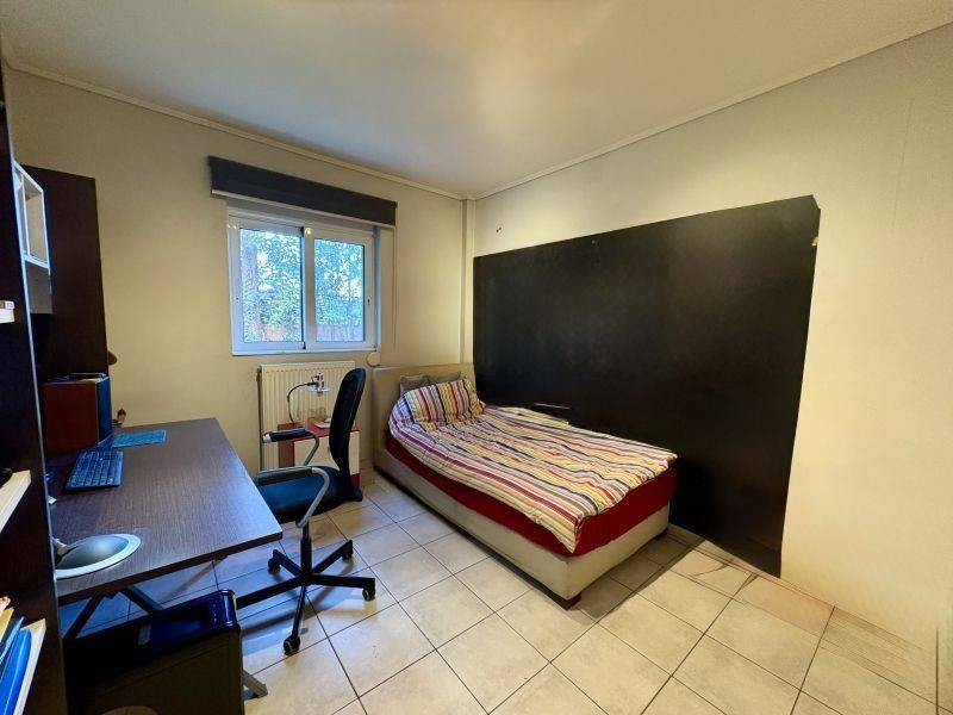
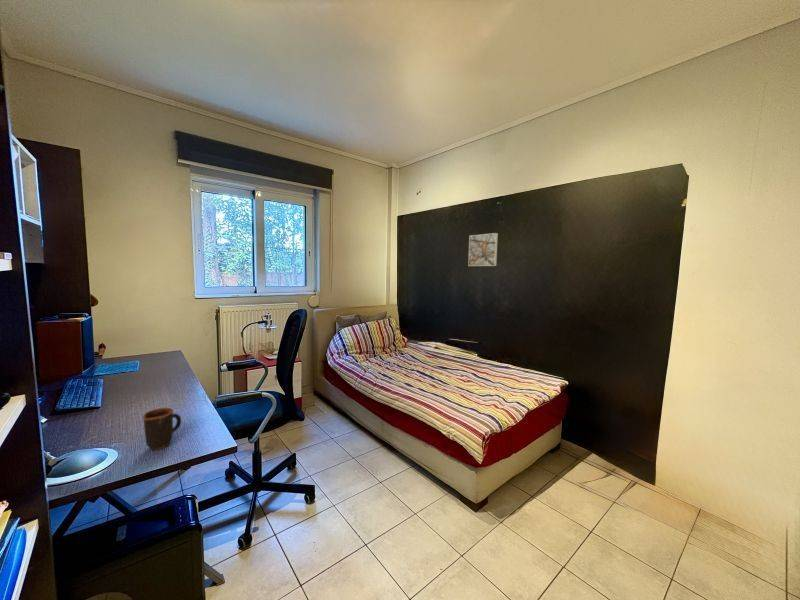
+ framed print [467,232,499,267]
+ mug [142,407,182,451]
